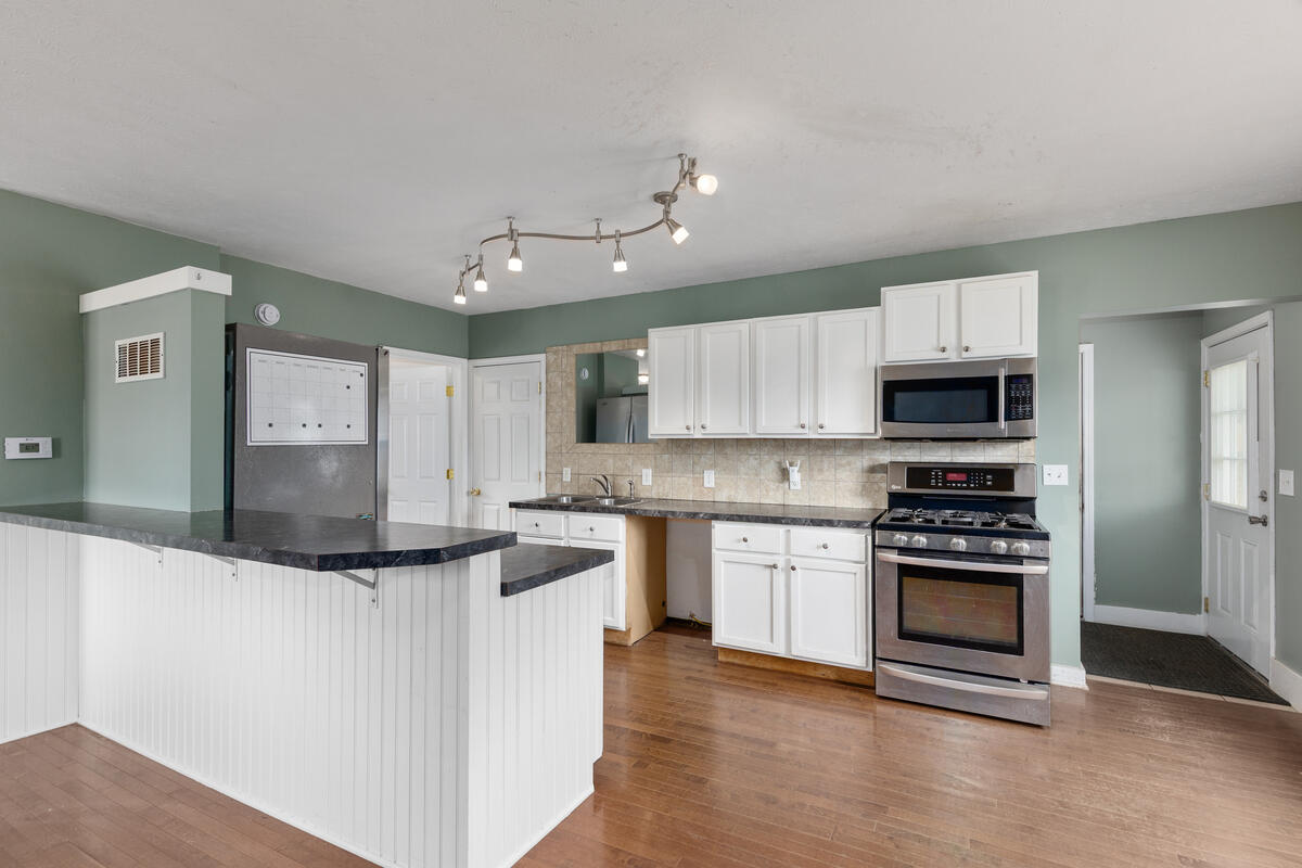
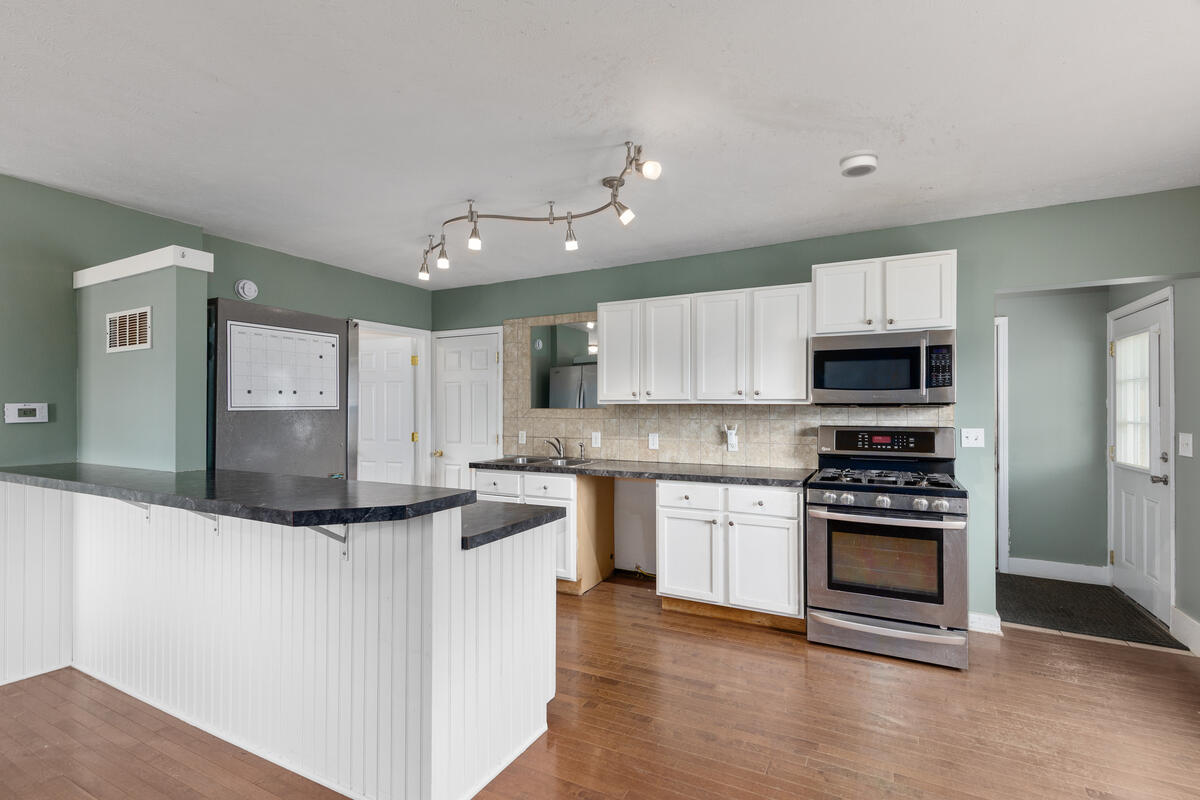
+ smoke detector [839,148,879,178]
